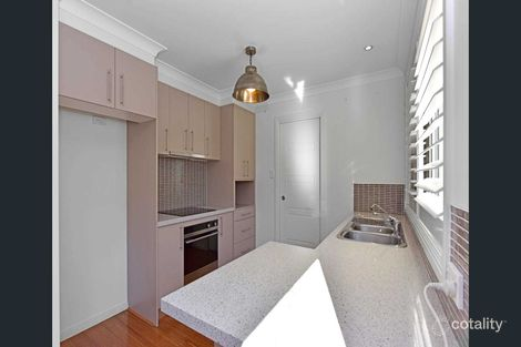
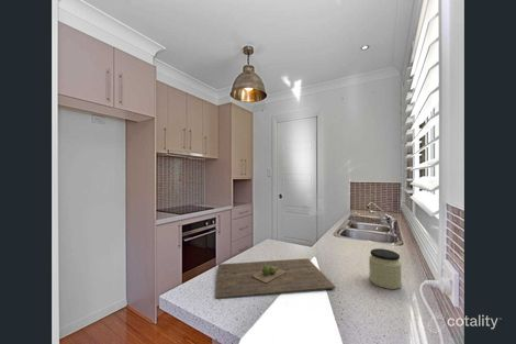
+ jar [368,247,403,290]
+ cutting board [215,257,337,300]
